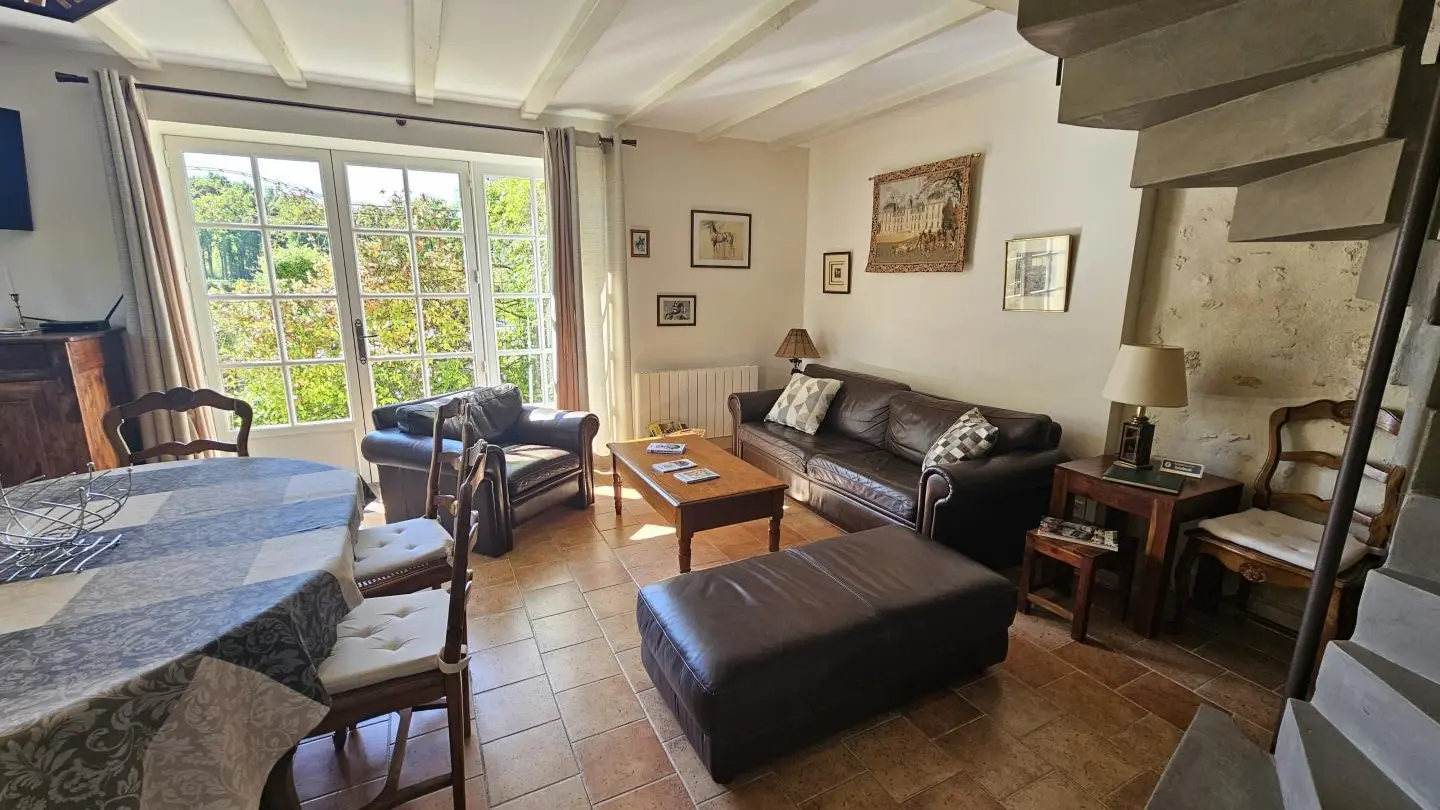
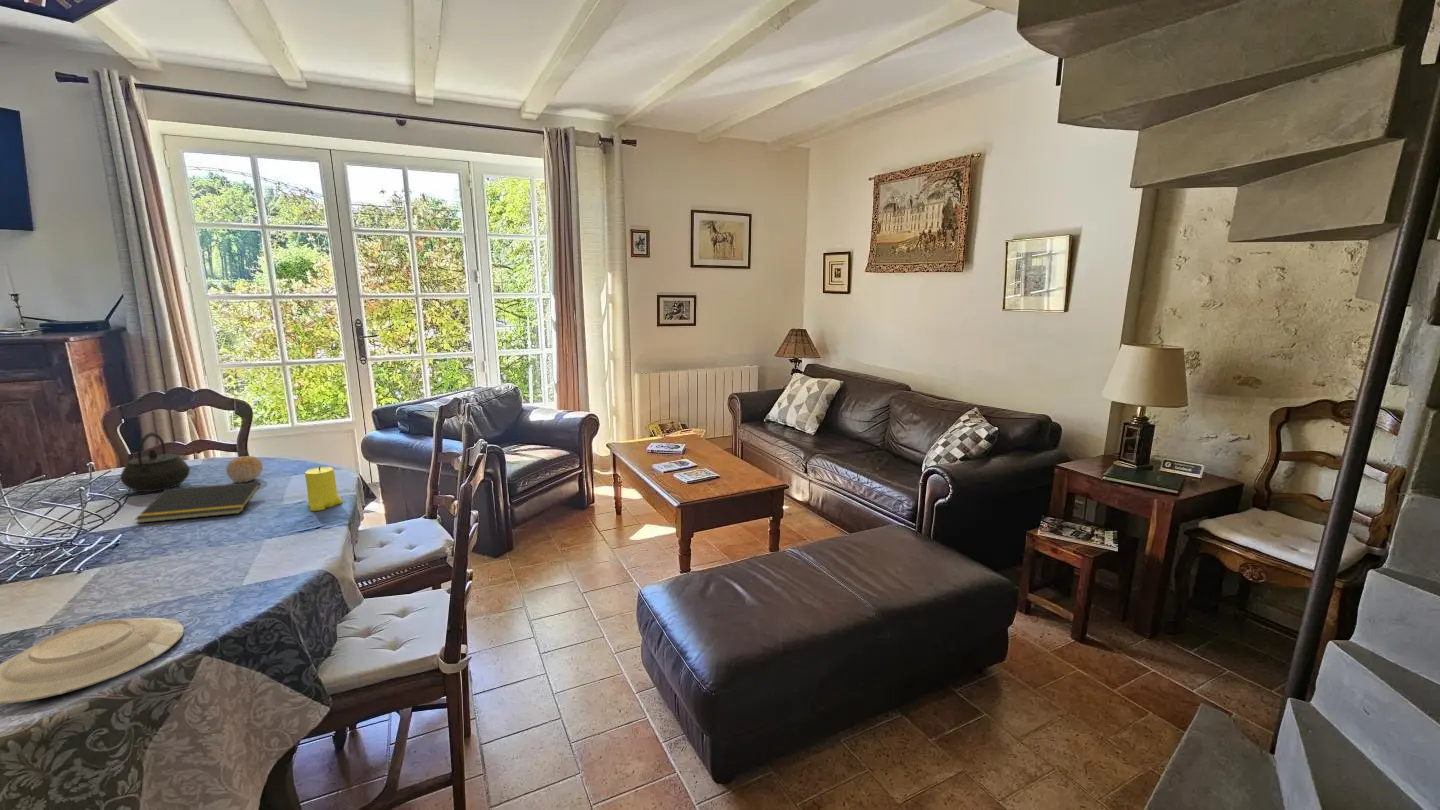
+ fruit [225,455,264,483]
+ plate [0,617,185,705]
+ kettle [119,431,191,493]
+ notepad [135,481,262,524]
+ candle [304,466,343,512]
